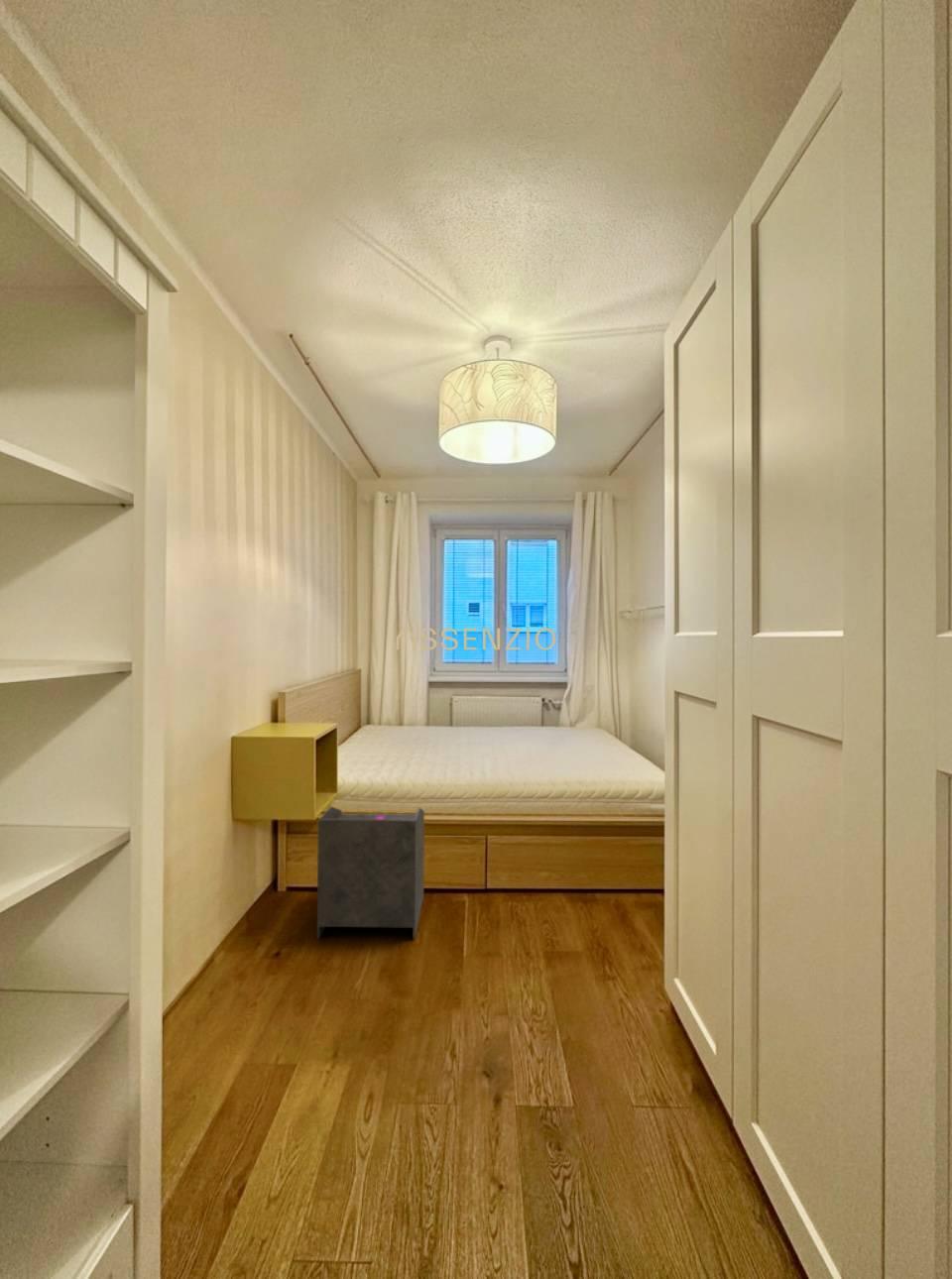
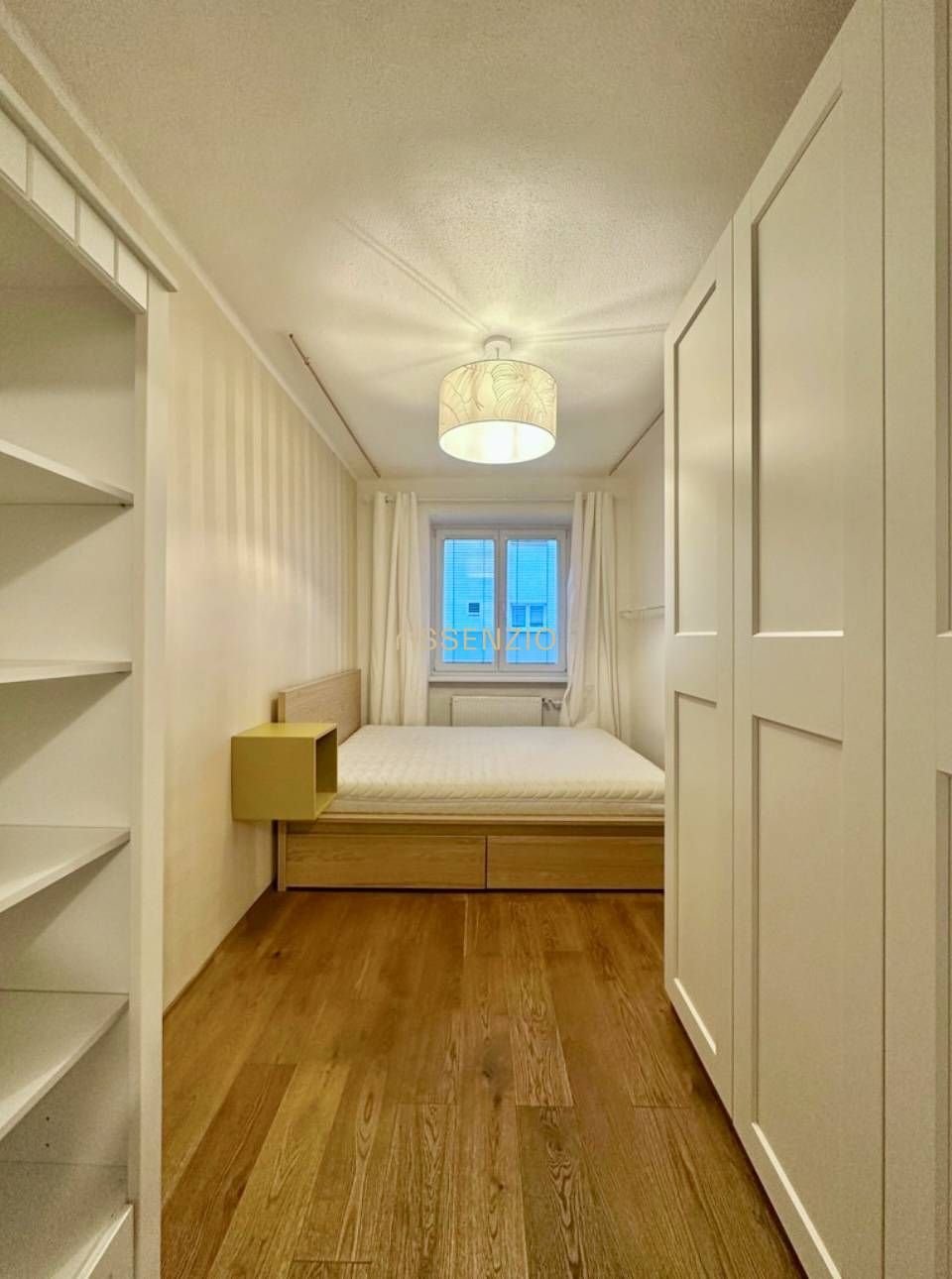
- waste basket [316,806,425,941]
